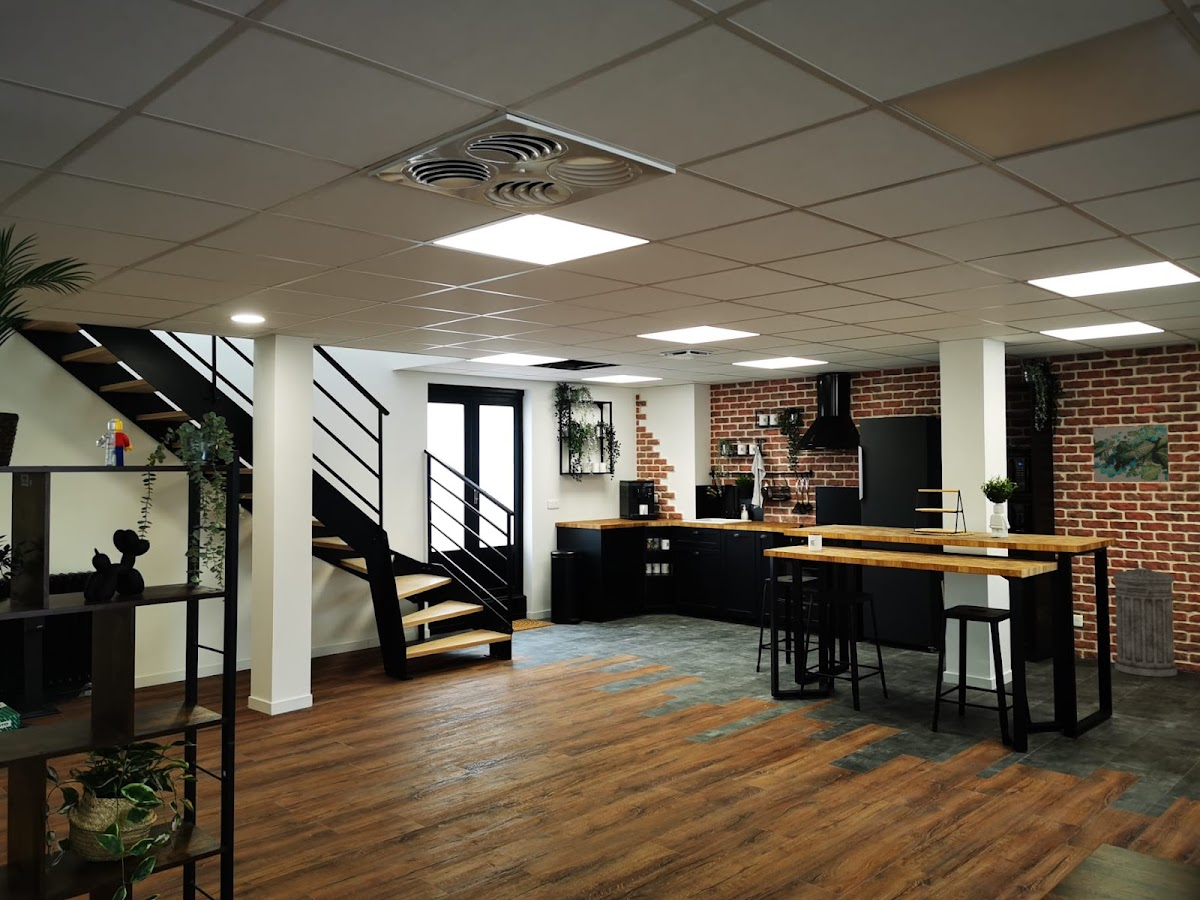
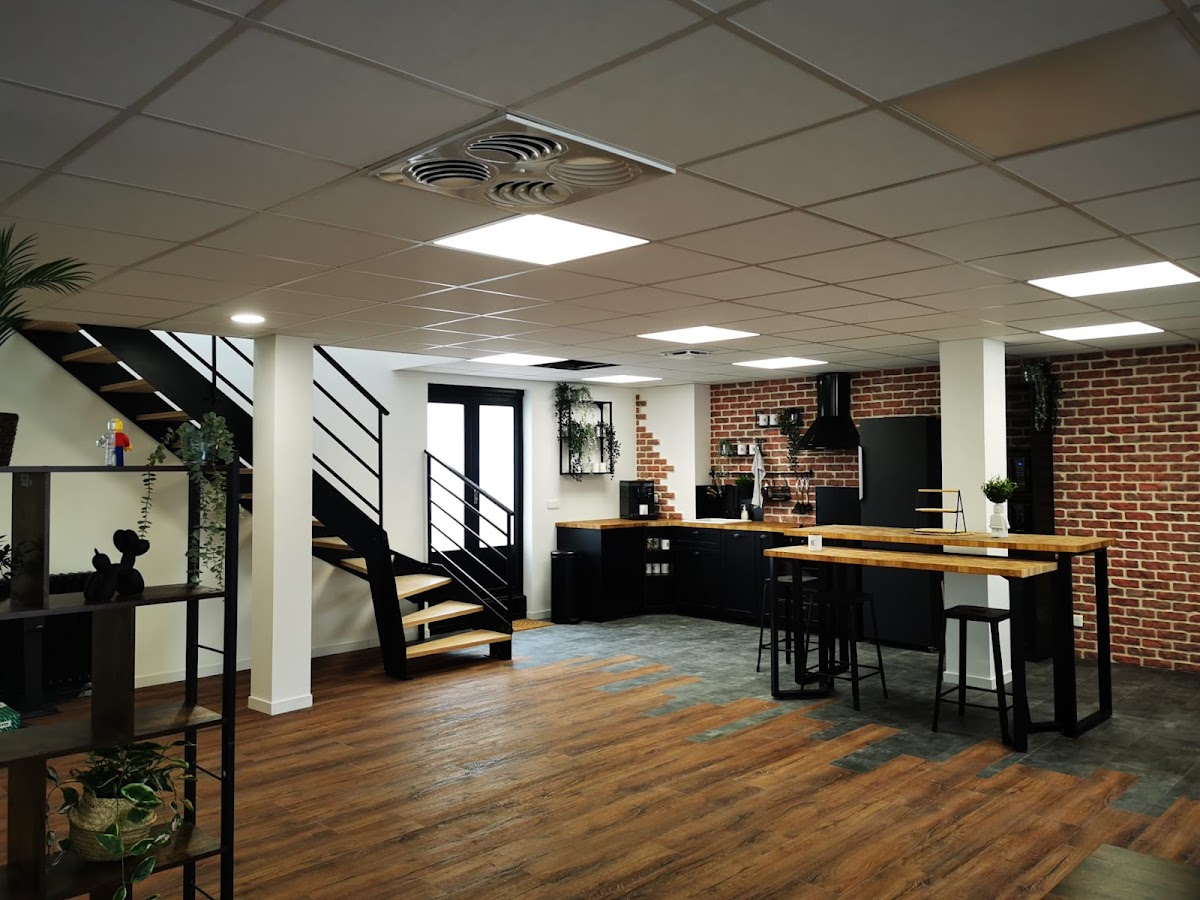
- wall art [1092,424,1170,483]
- trash can [1112,564,1178,678]
